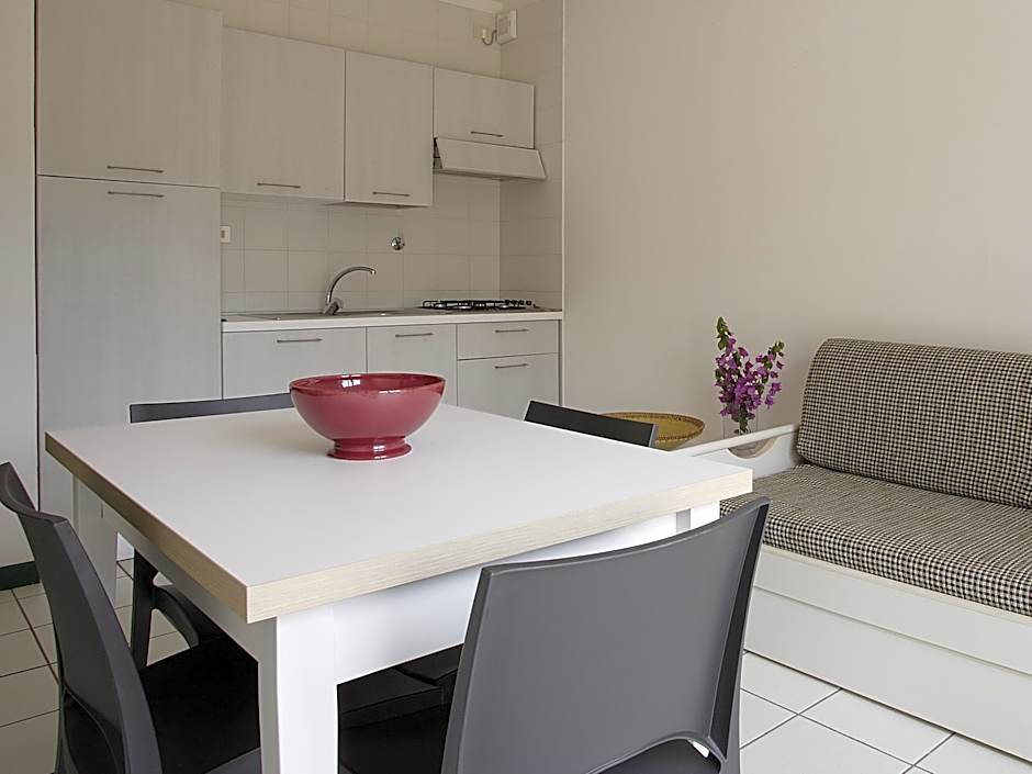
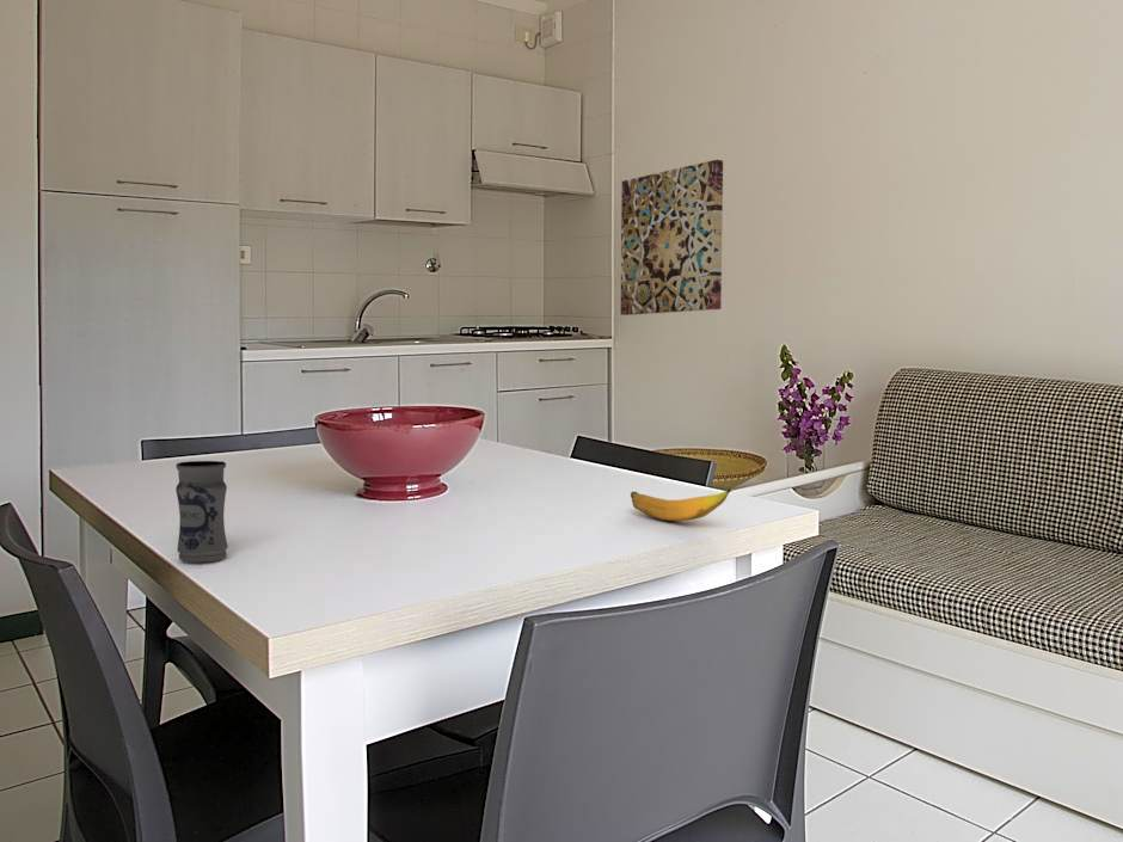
+ banana [630,487,732,522]
+ jar [174,460,228,564]
+ wall art [620,159,724,316]
